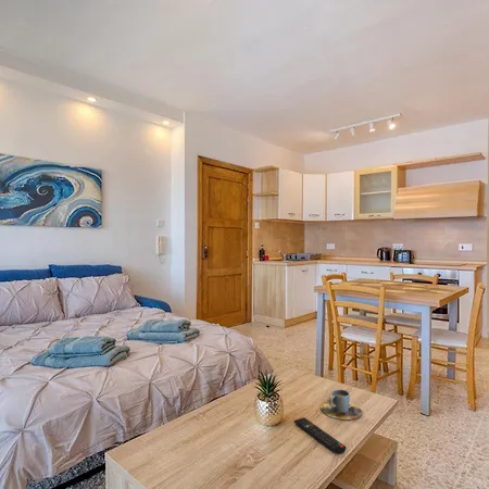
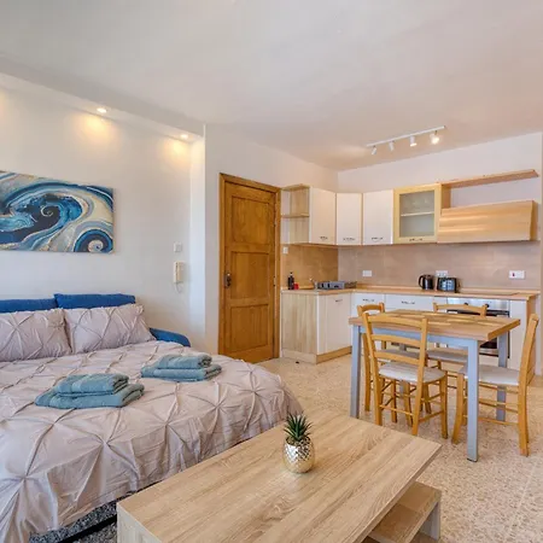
- cup [319,388,363,421]
- remote control [293,416,348,455]
